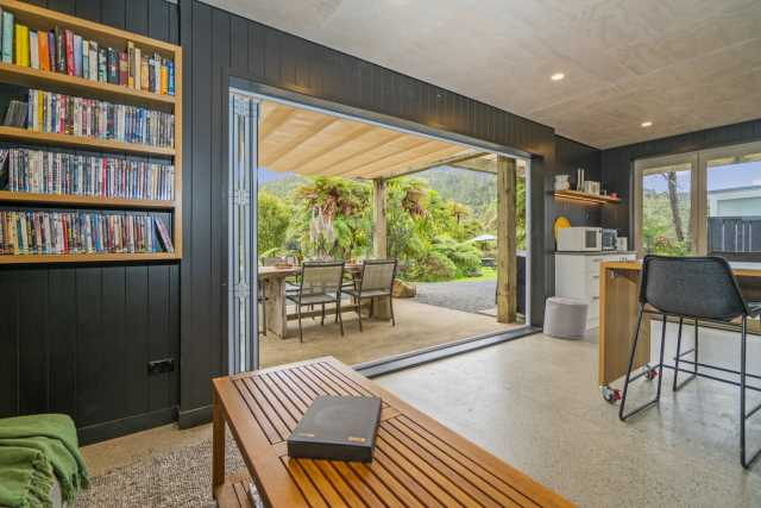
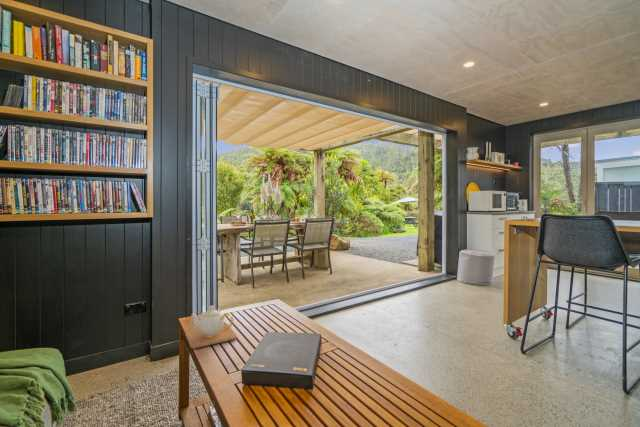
+ teapot [184,305,238,349]
